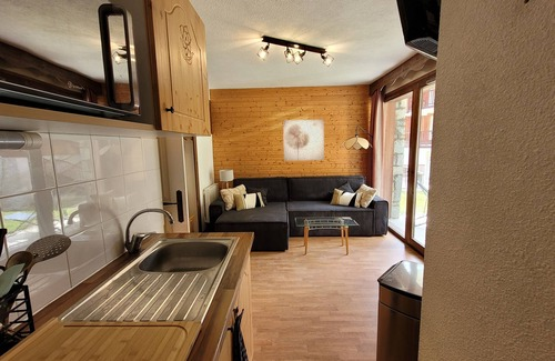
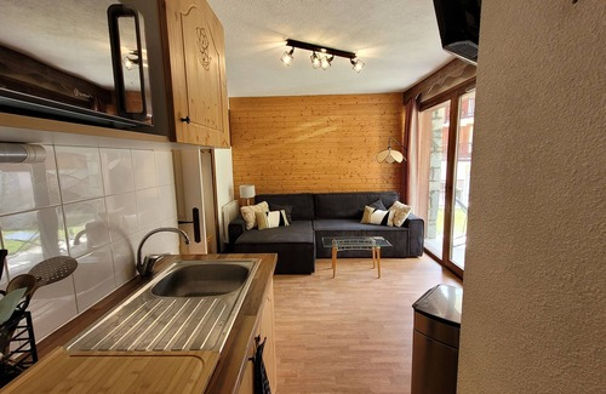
- wall art [282,118,325,162]
